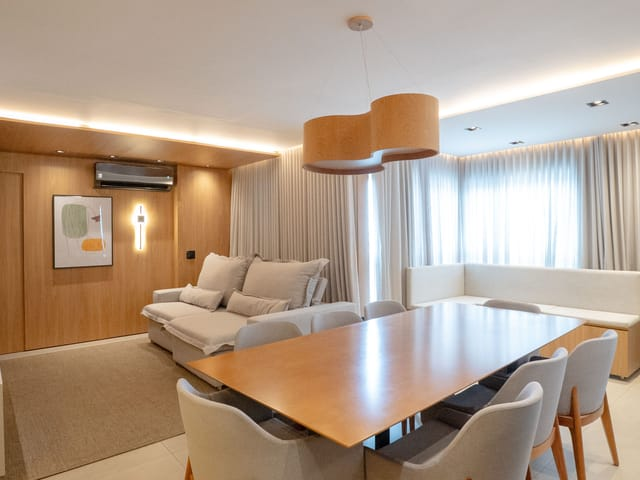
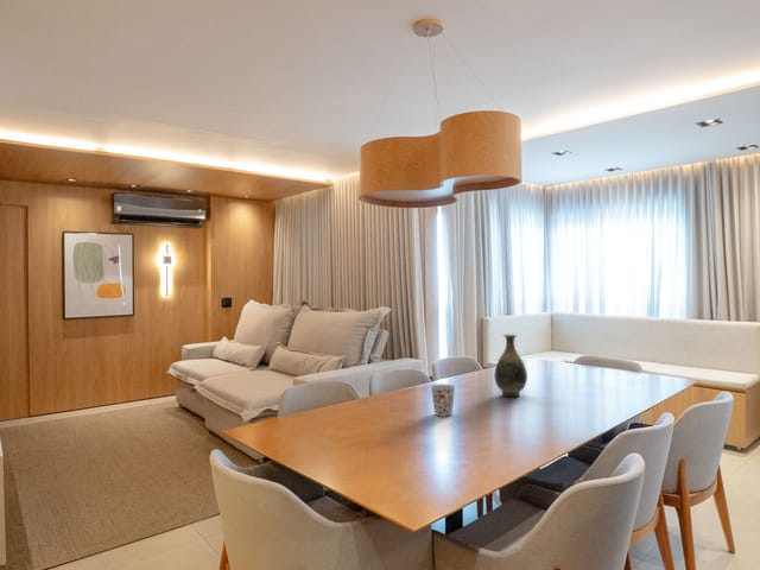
+ cup [430,382,456,417]
+ vase [493,334,528,398]
